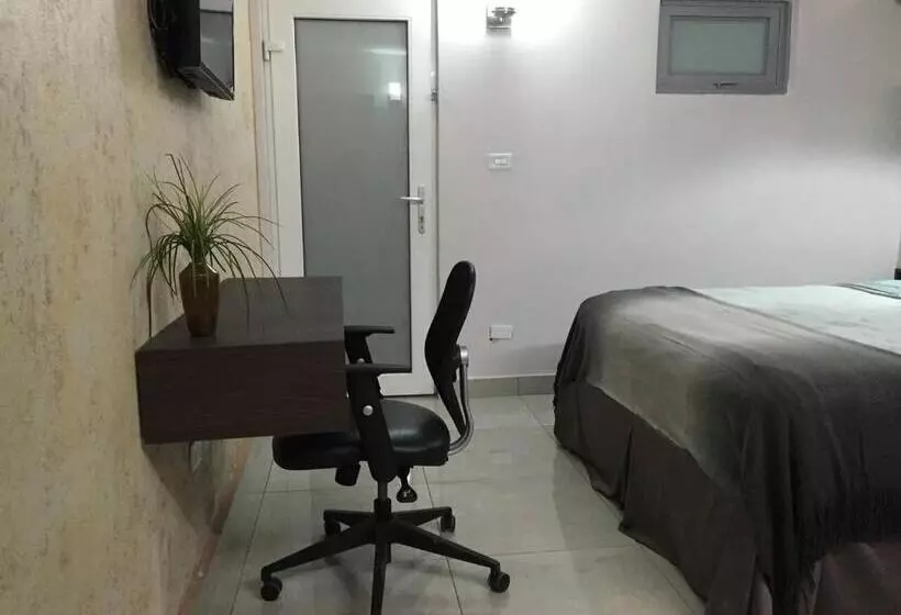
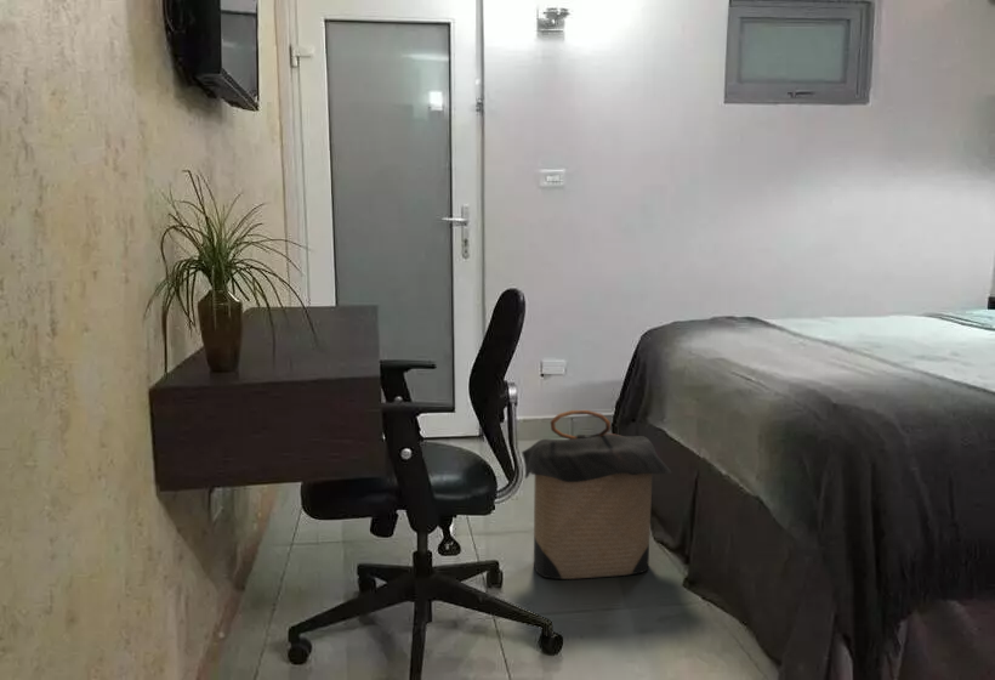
+ laundry hamper [521,409,673,580]
